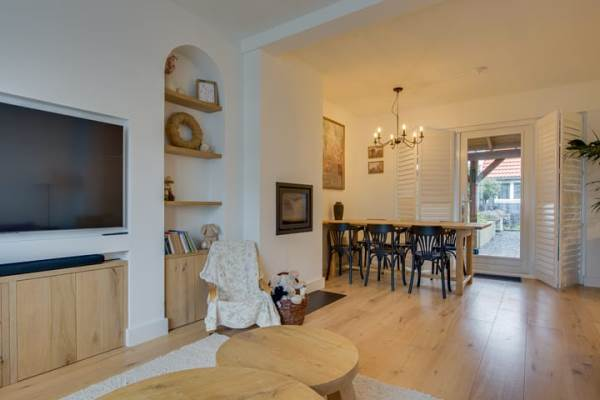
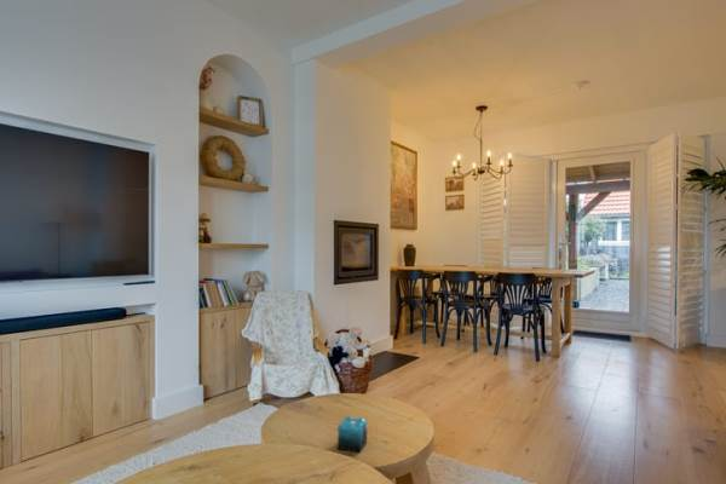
+ candle [336,415,369,454]
